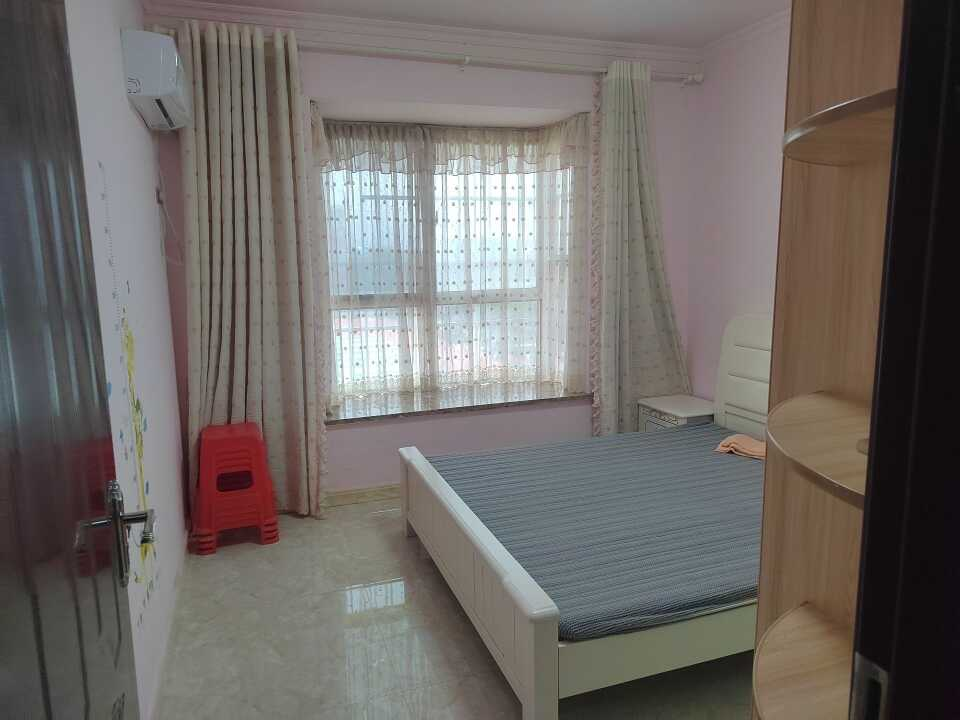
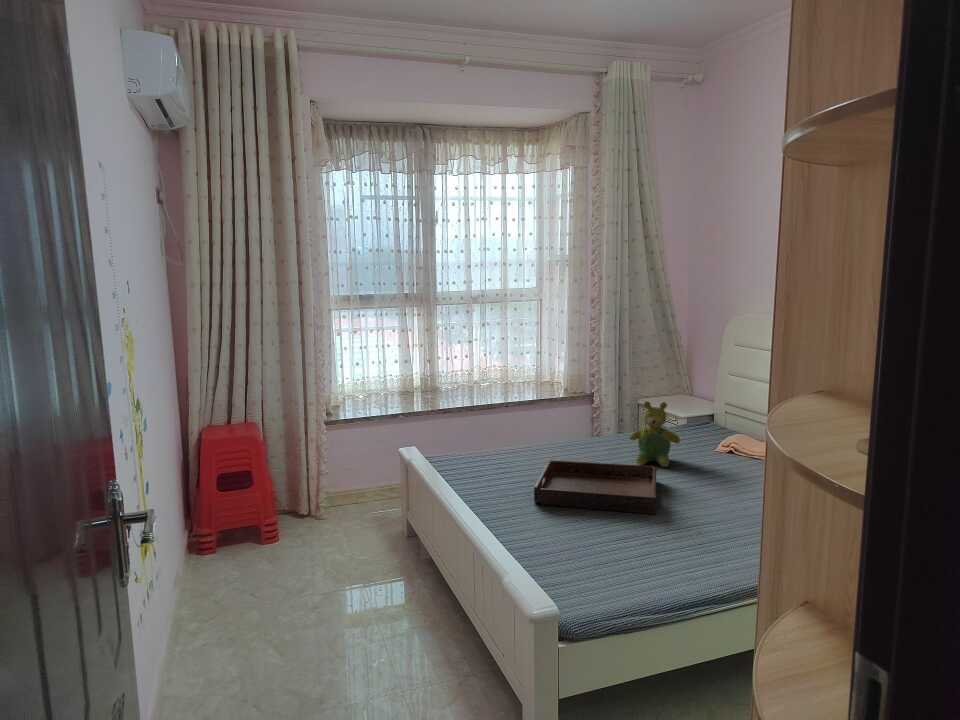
+ teddy bear [628,400,681,468]
+ serving tray [533,459,657,515]
